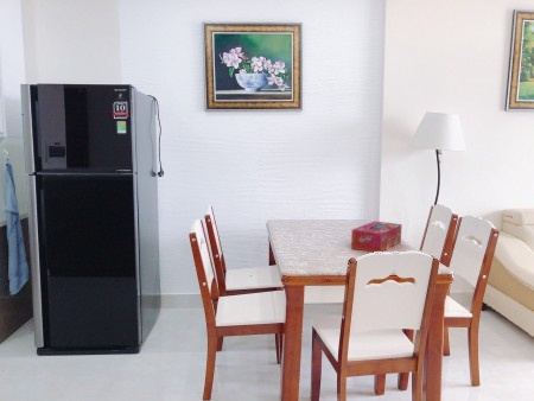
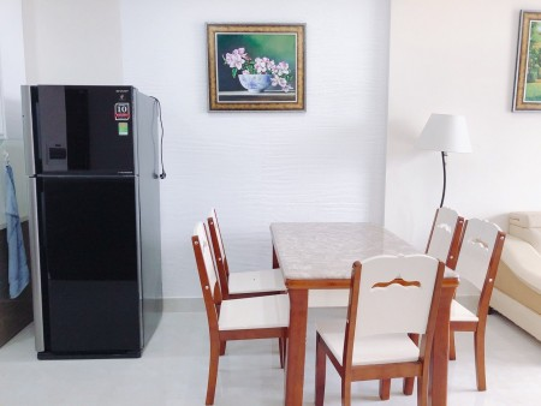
- tissue box [350,219,403,254]
